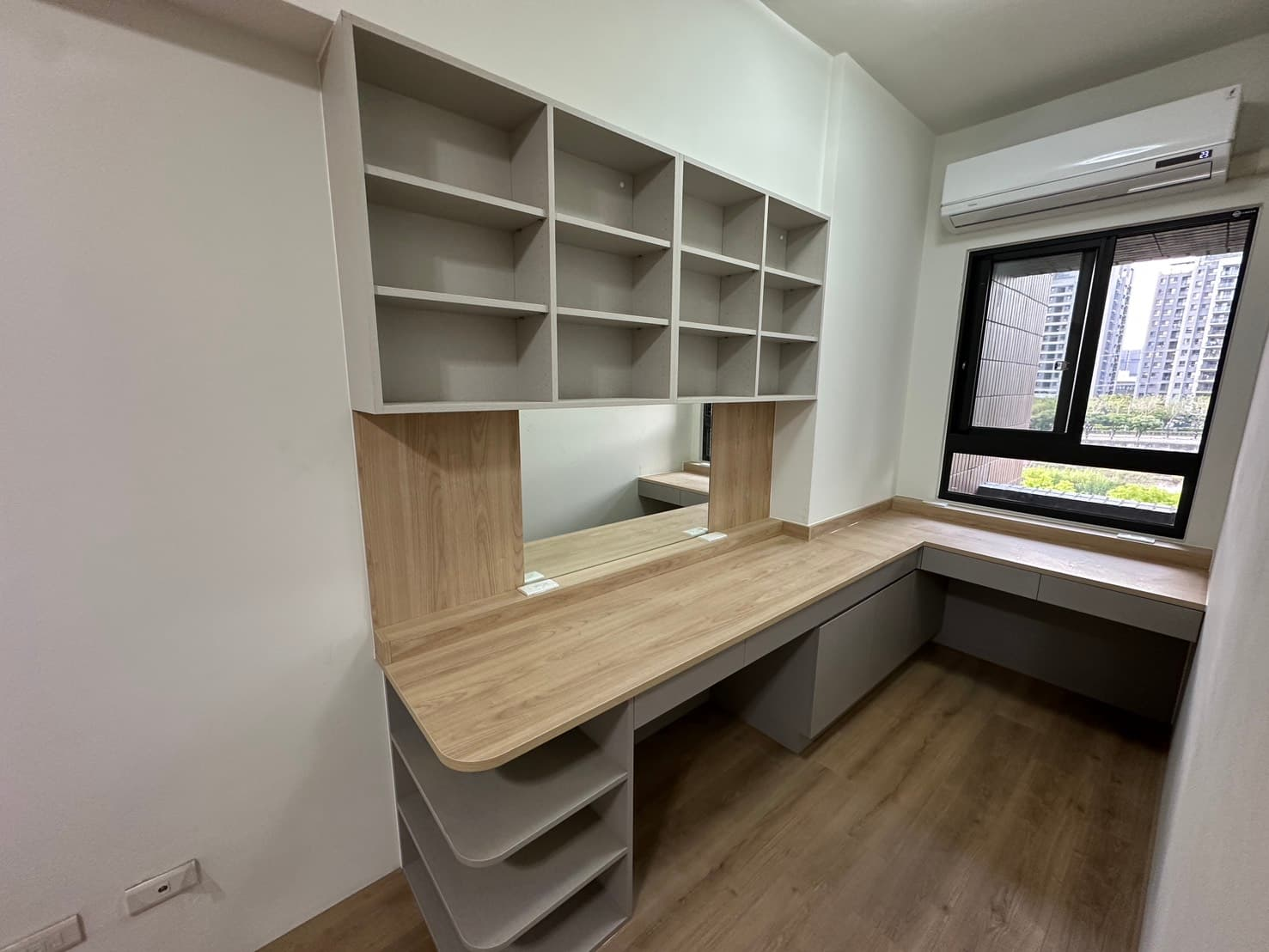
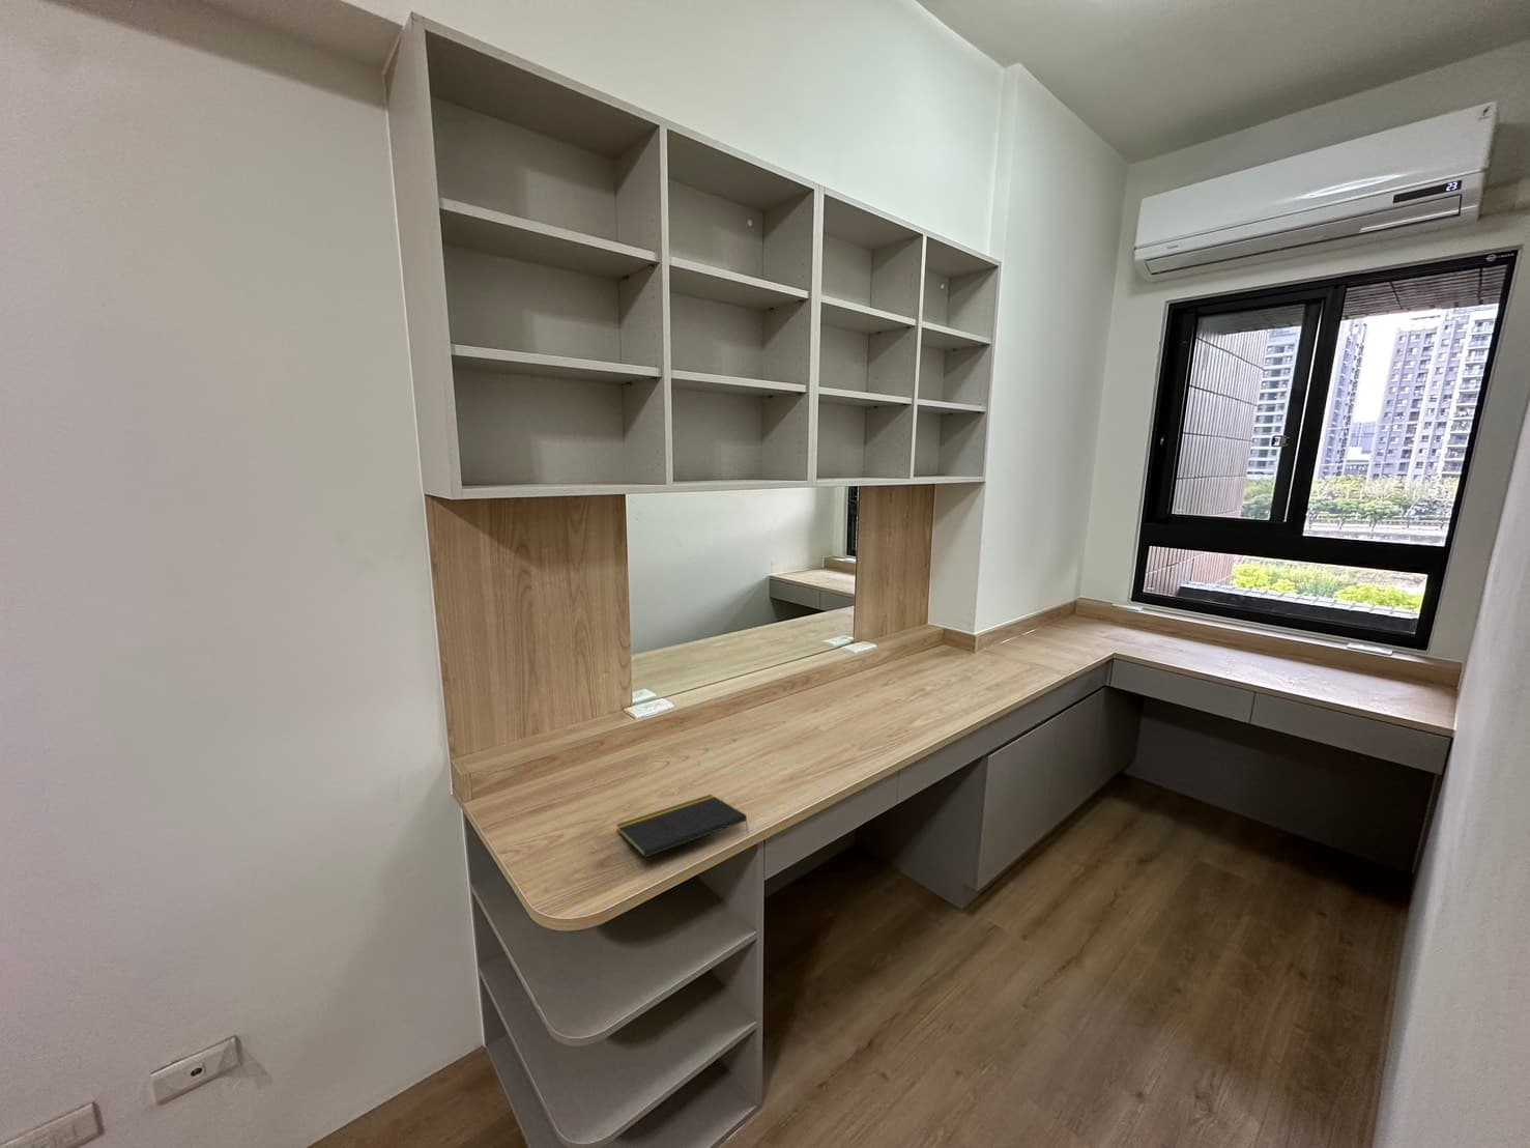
+ notepad [615,793,750,859]
